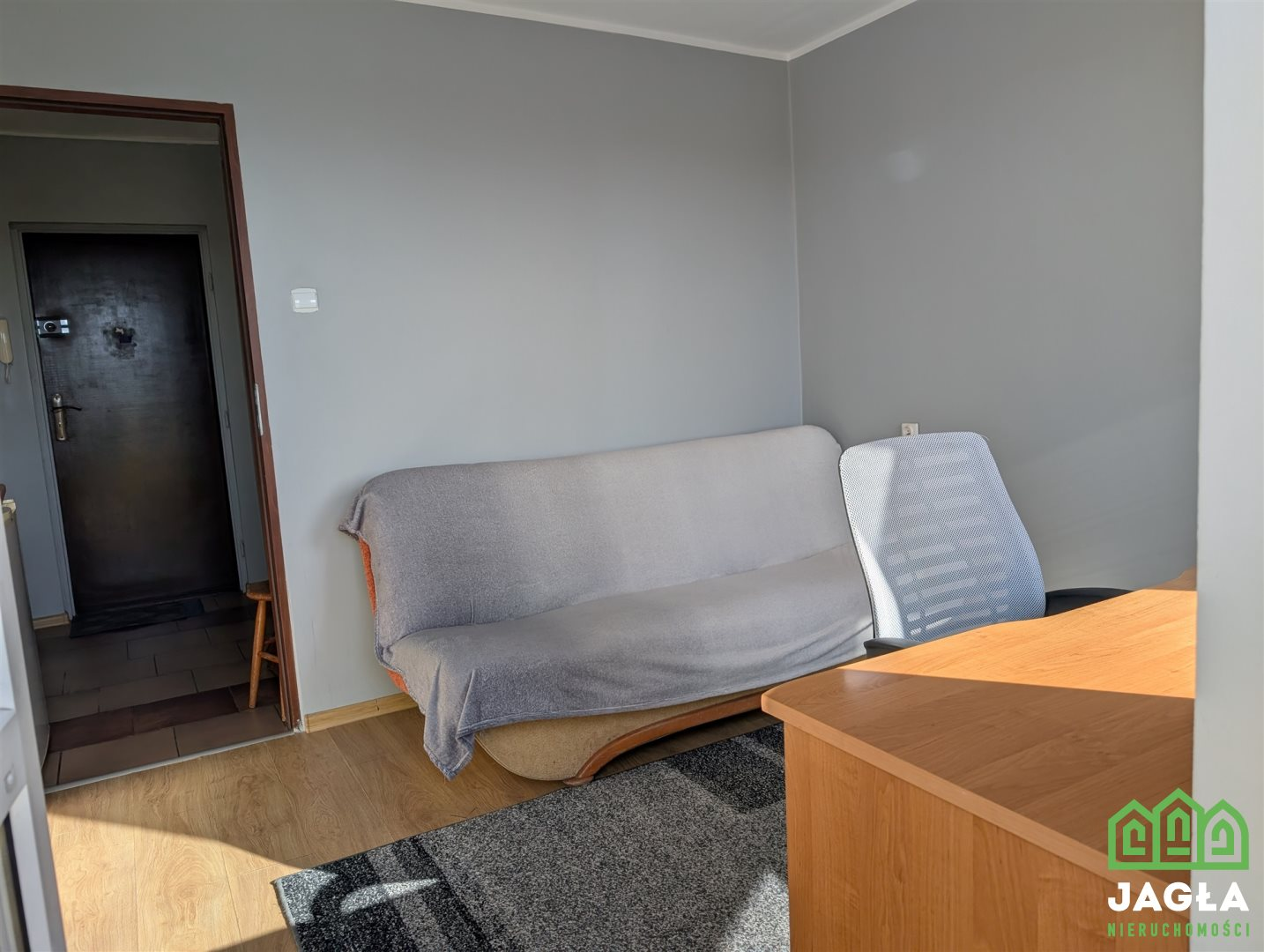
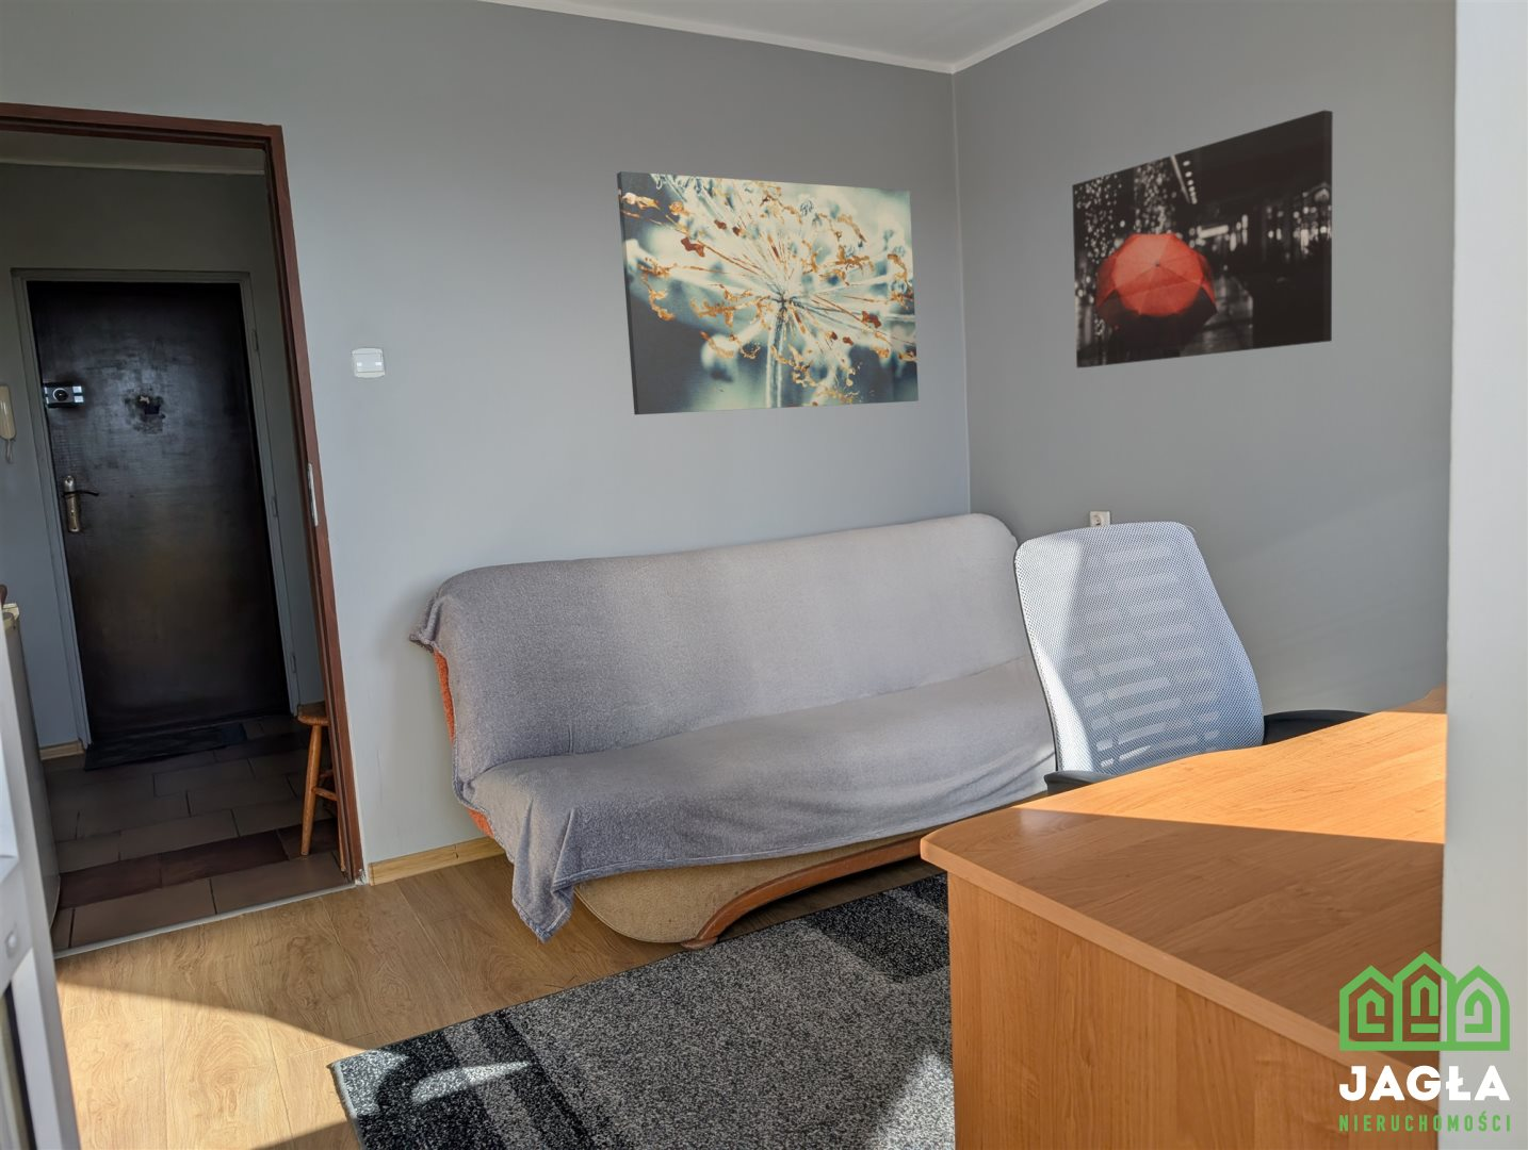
+ wall art [1071,109,1335,368]
+ wall art [615,170,920,417]
